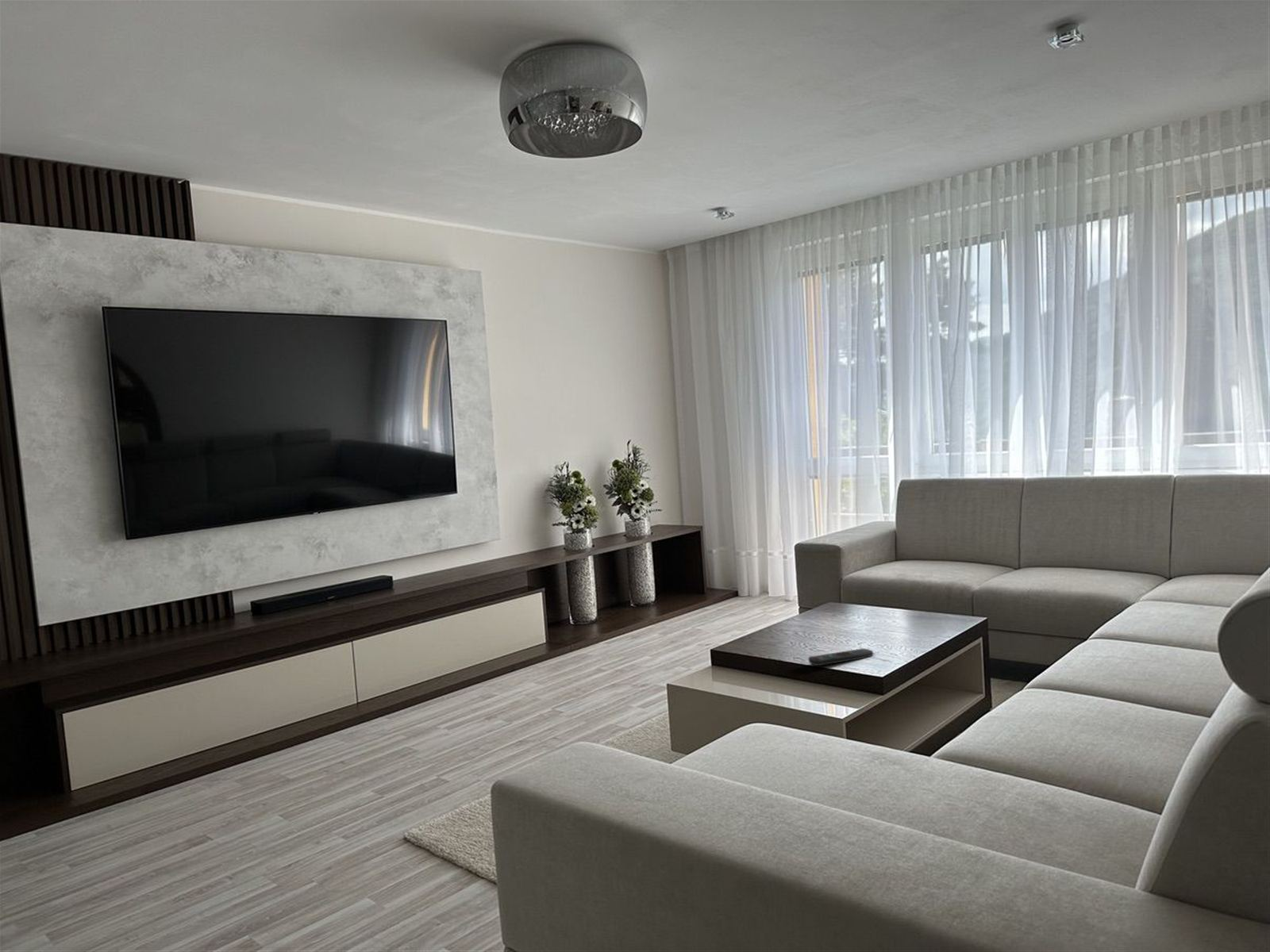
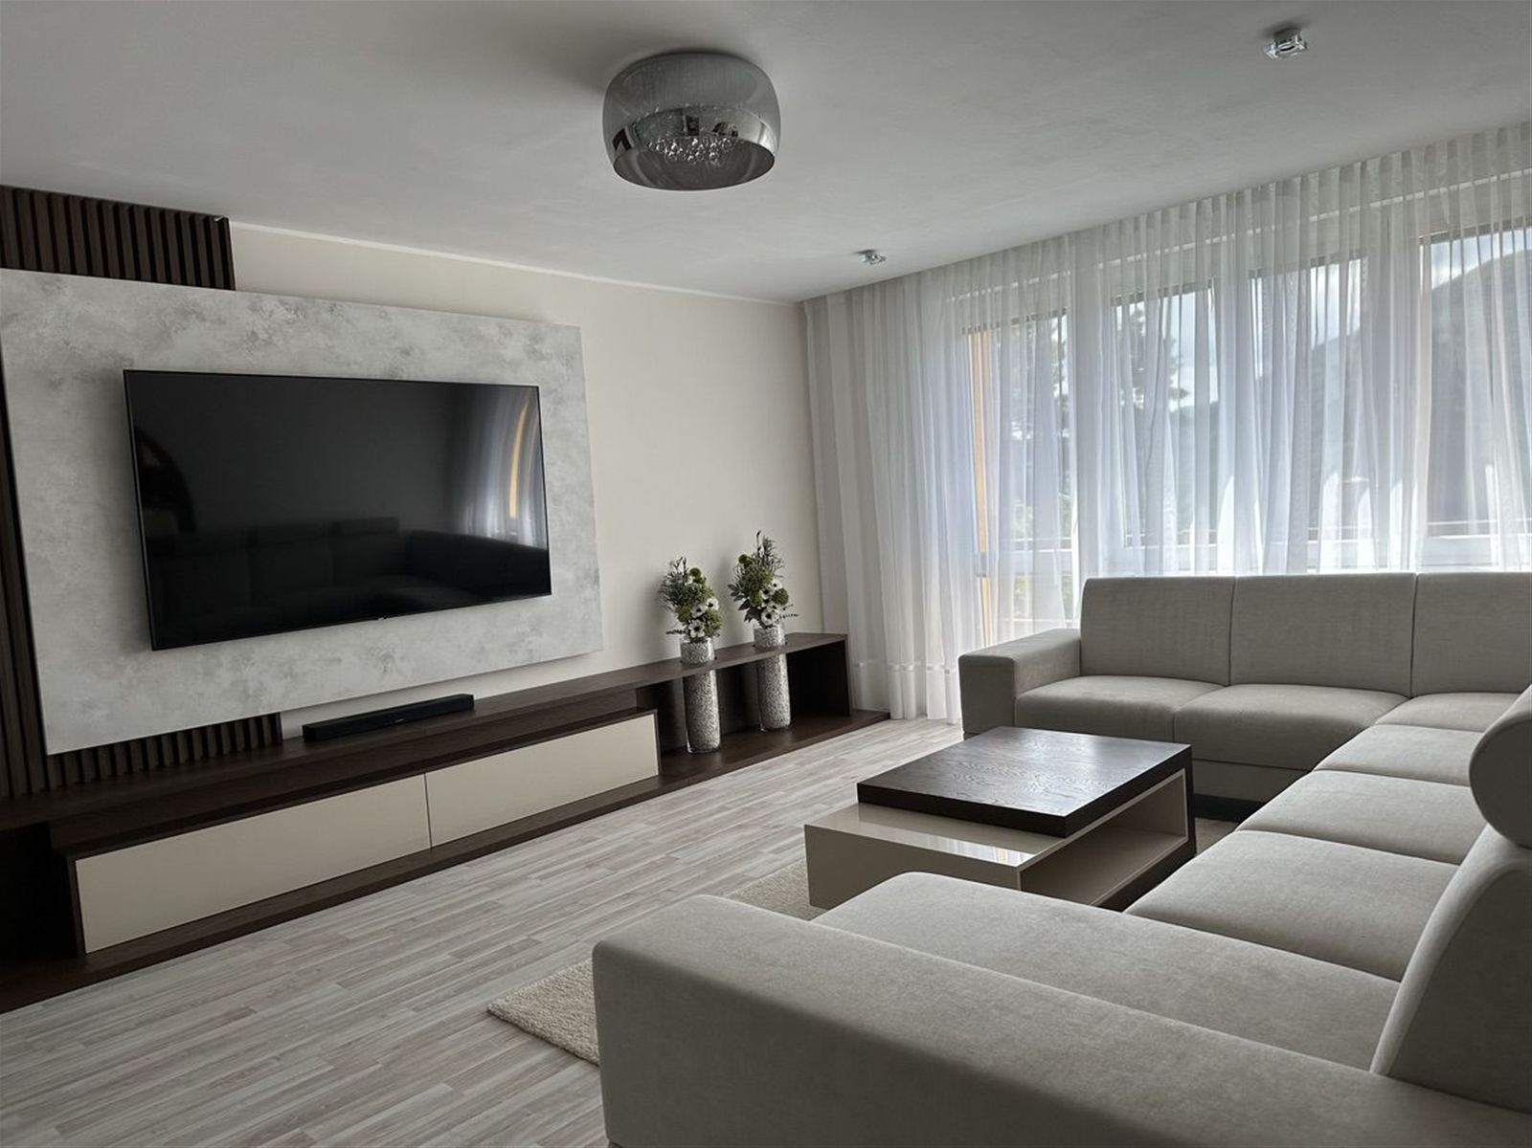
- remote control [808,647,874,666]
